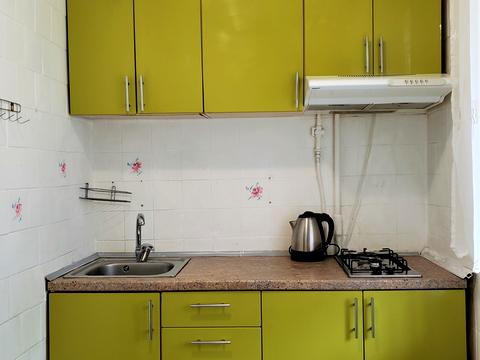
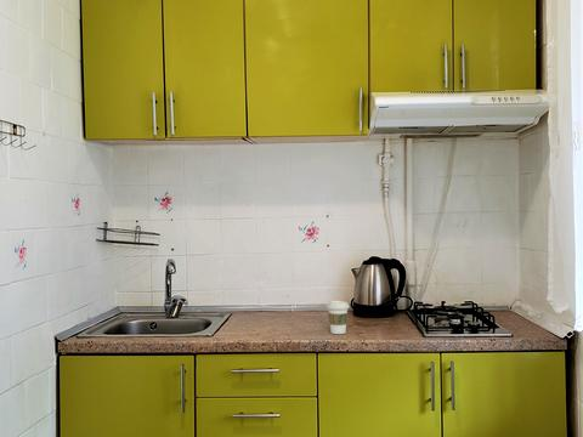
+ coffee cup [326,300,351,335]
